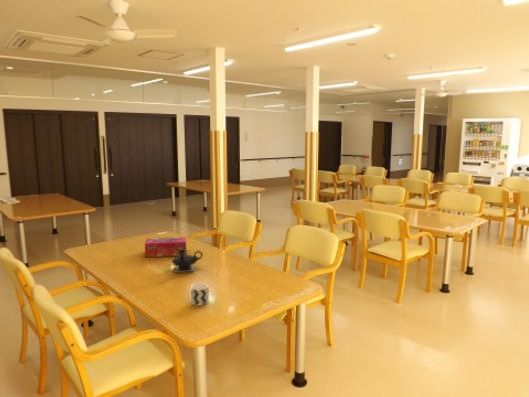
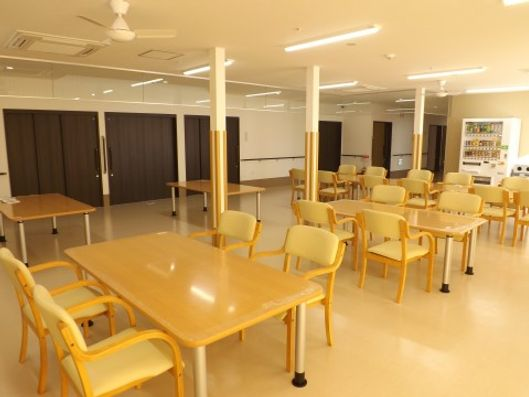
- tissue box [144,236,187,258]
- teapot [171,249,204,274]
- cup [186,282,210,307]
